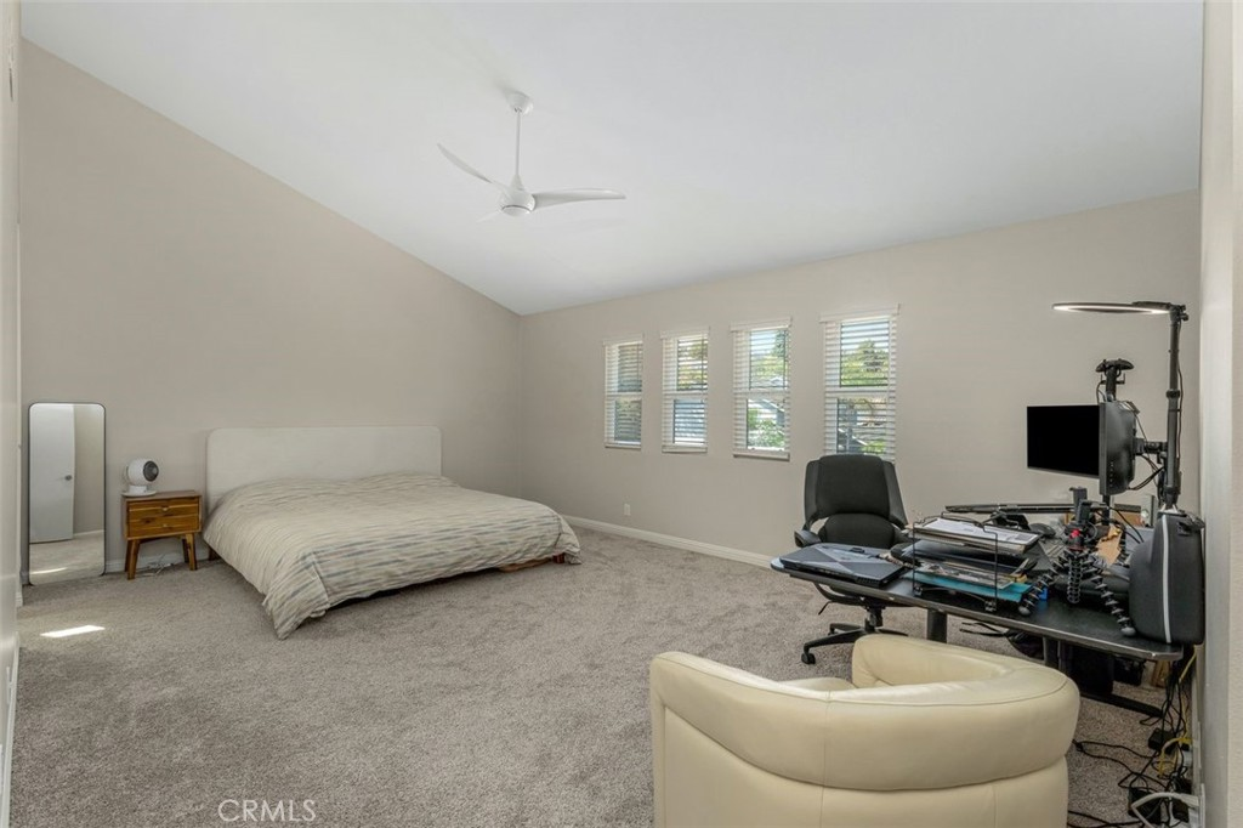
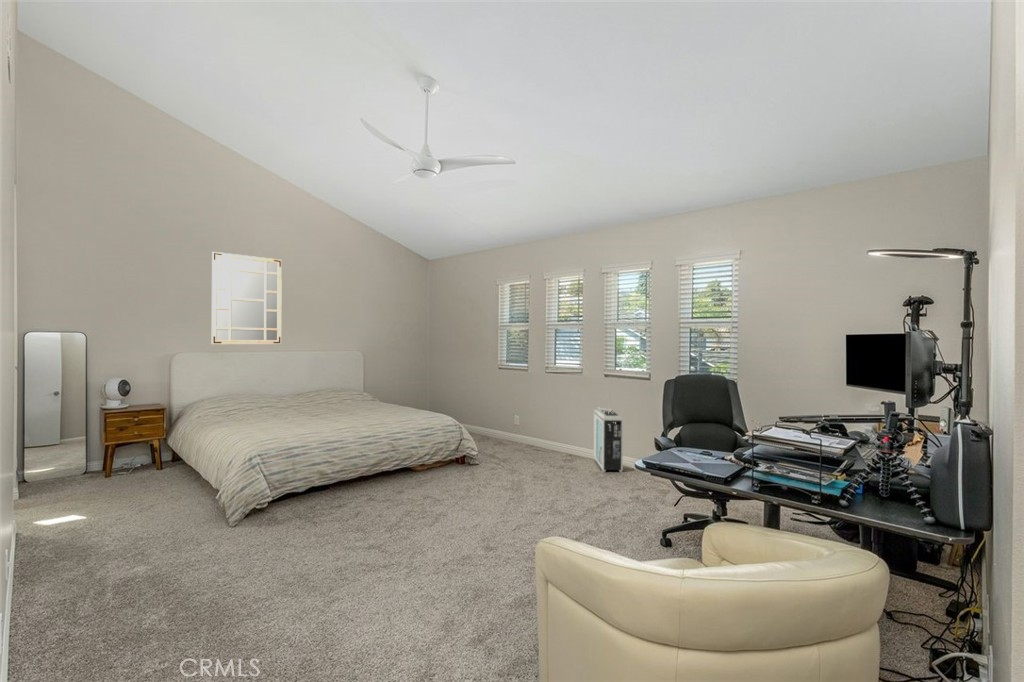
+ mirror [211,251,283,345]
+ air purifier [592,406,624,473]
